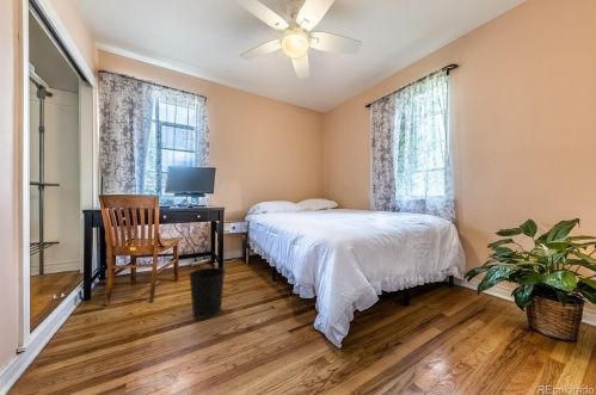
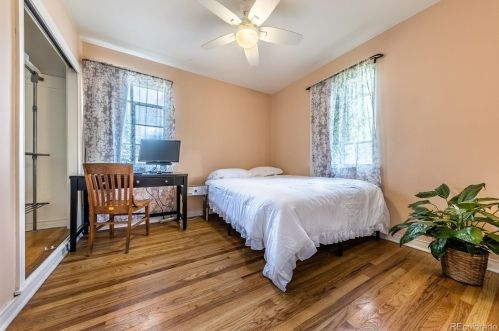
- wastebasket [188,266,227,320]
